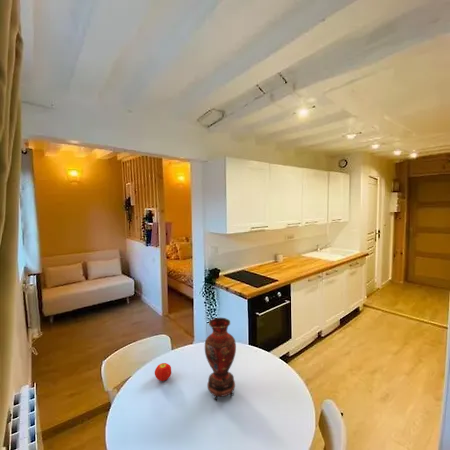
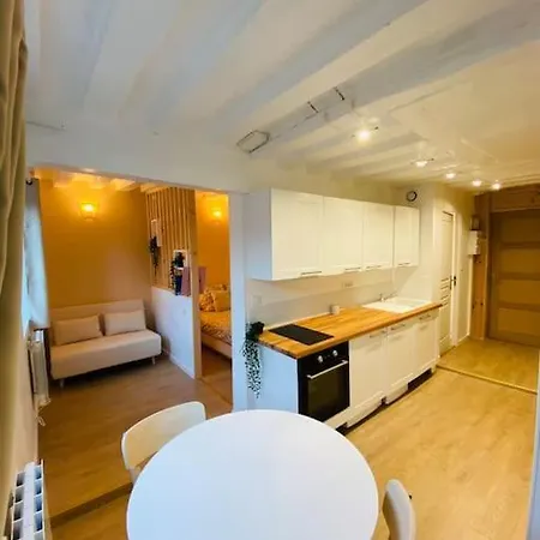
- fruit [154,362,172,382]
- vase [204,317,237,402]
